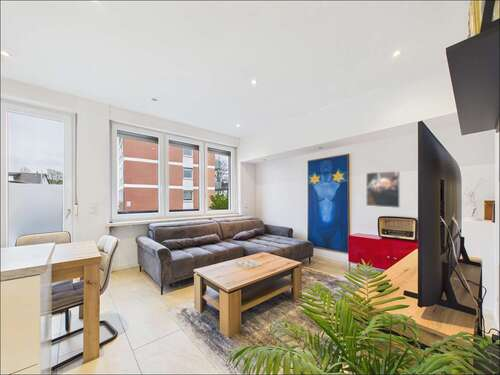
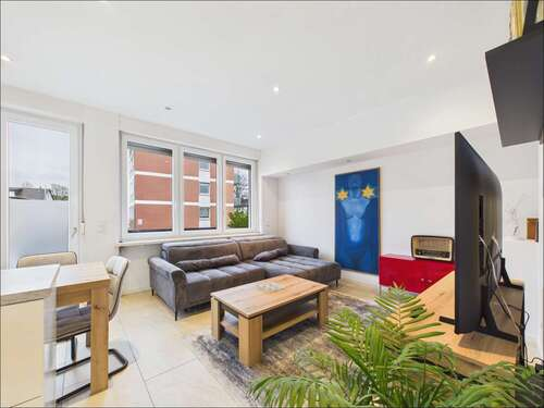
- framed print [365,170,401,209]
